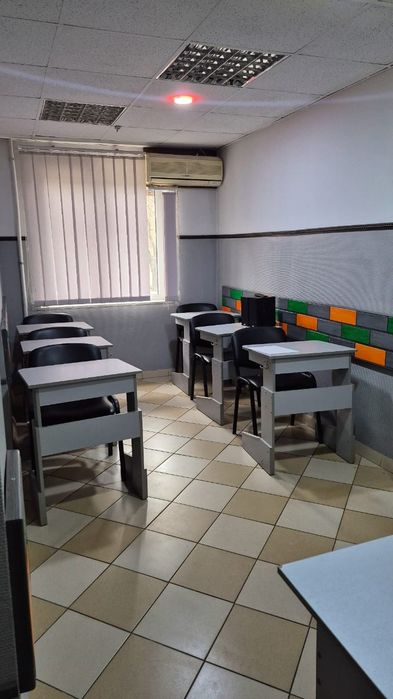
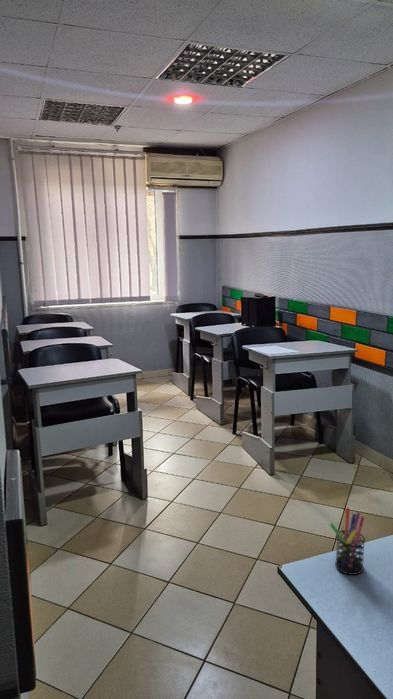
+ pen holder [329,507,366,576]
